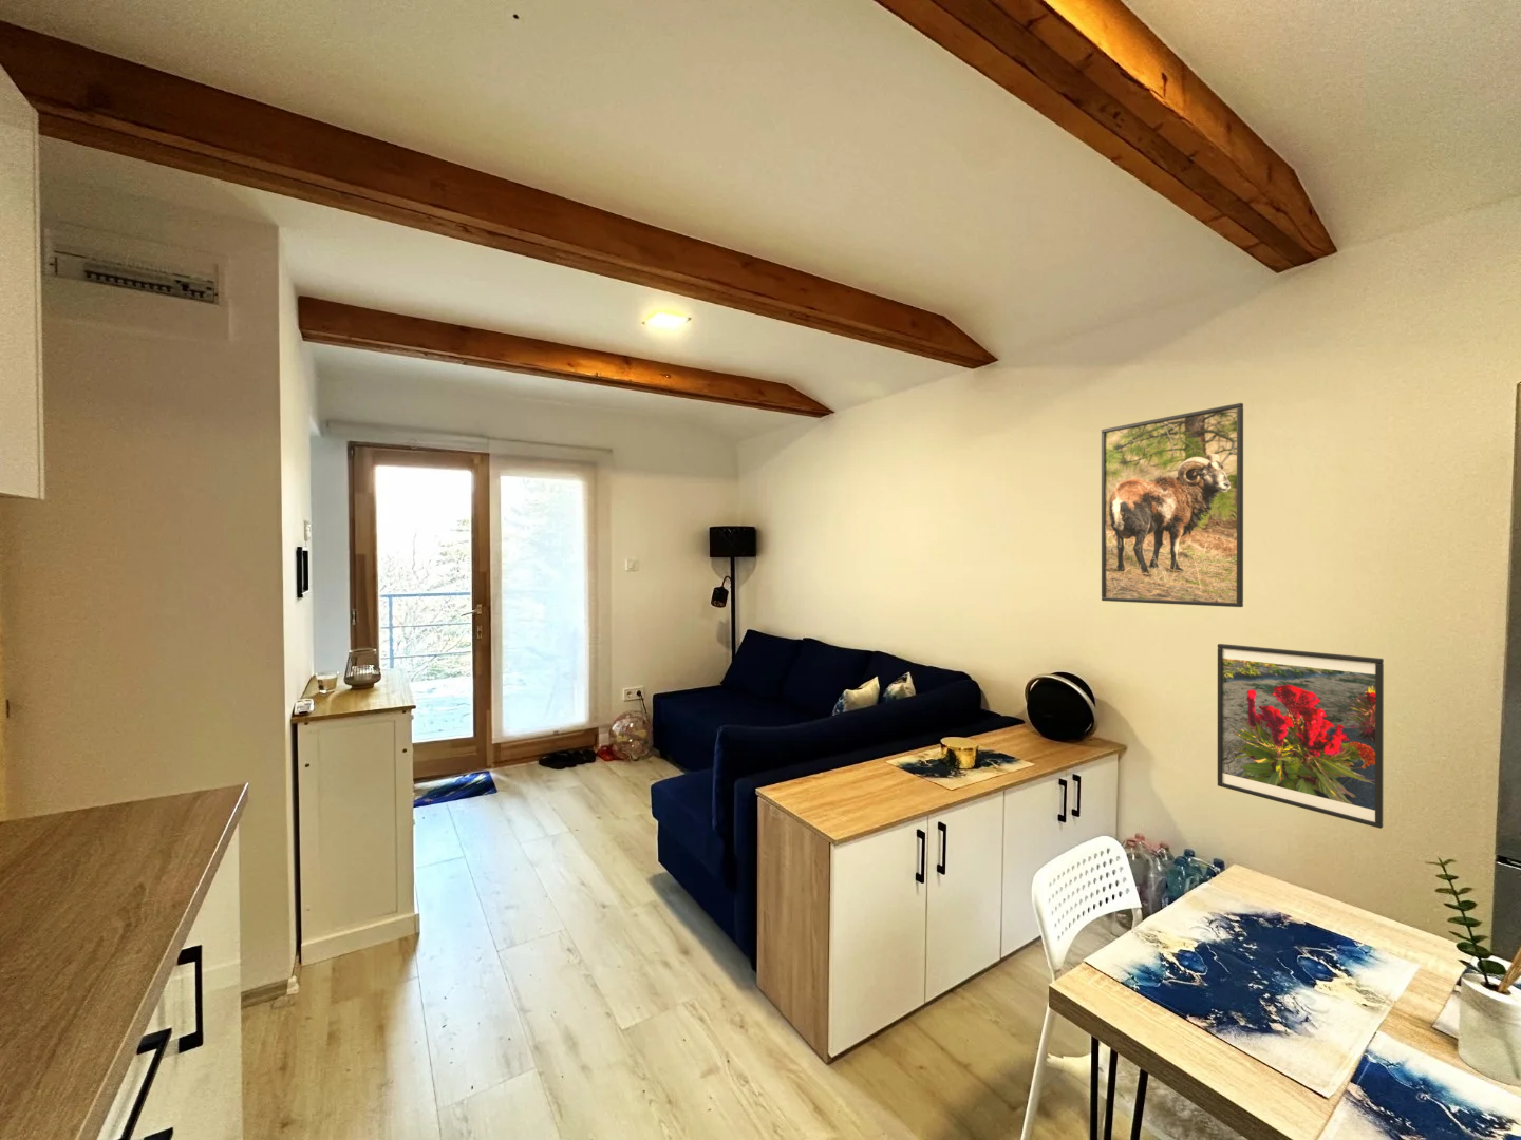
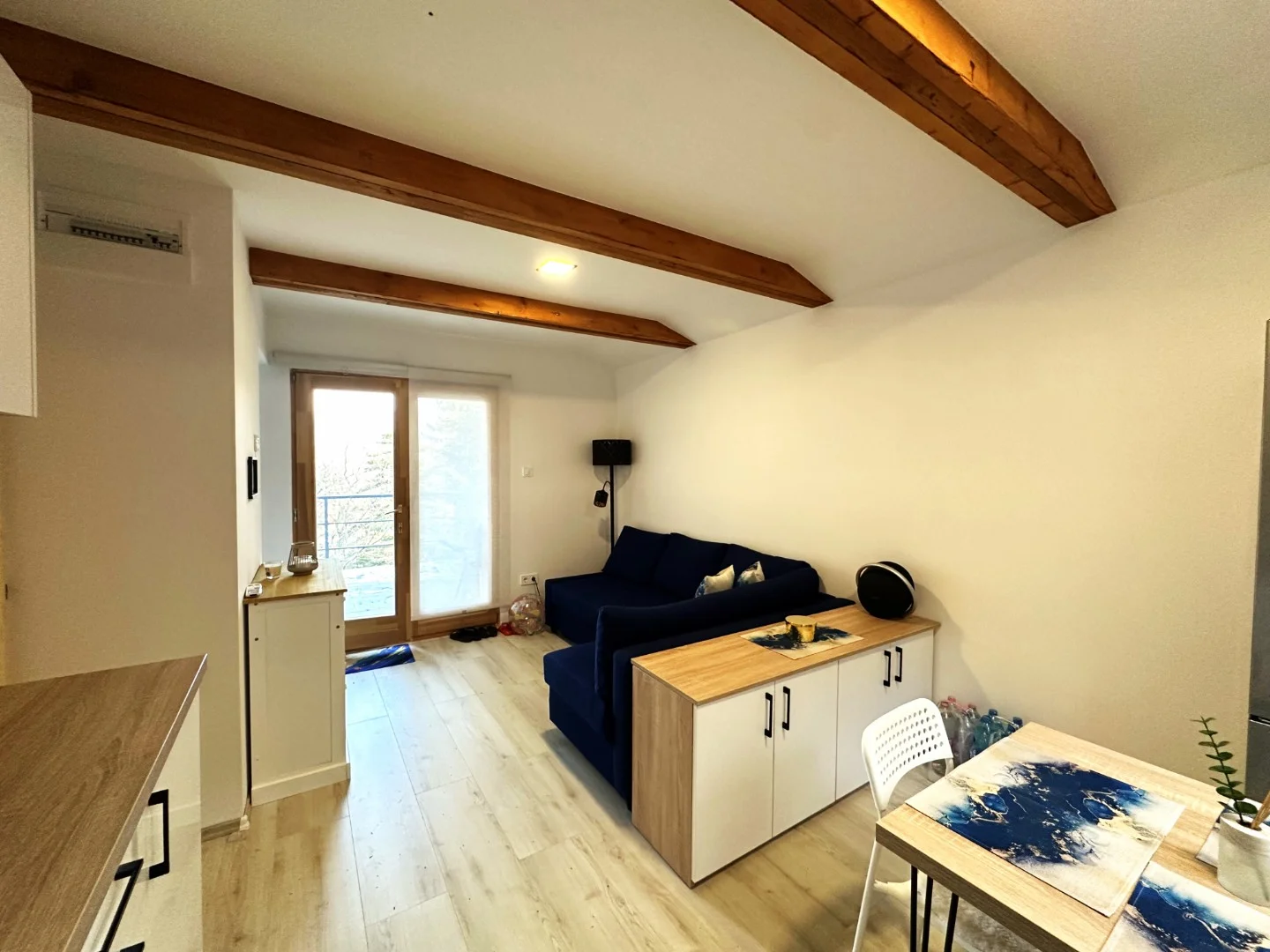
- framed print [1217,643,1384,830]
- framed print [1101,402,1244,608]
